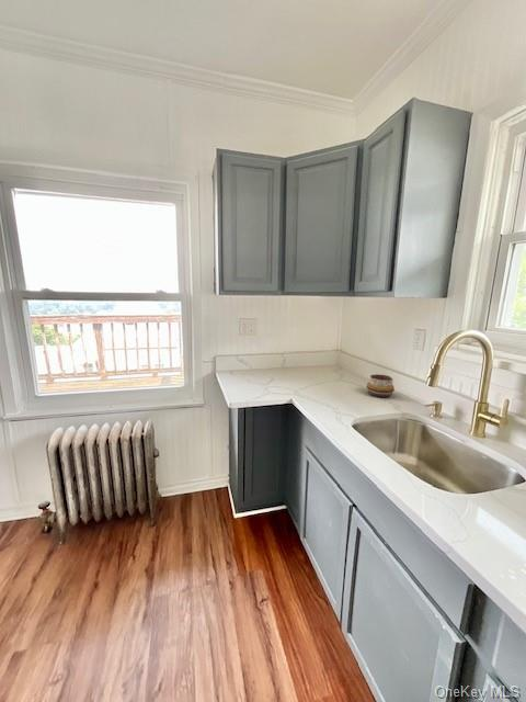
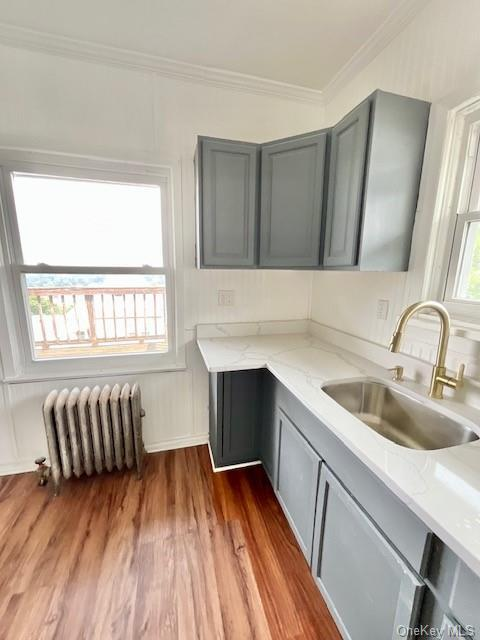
- decorative bowl [366,373,396,398]
